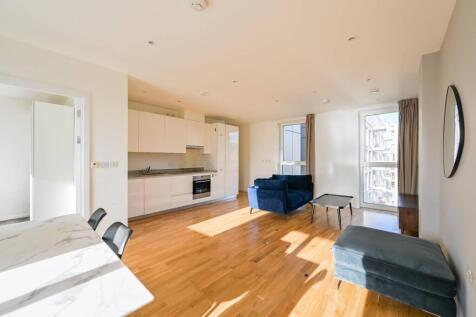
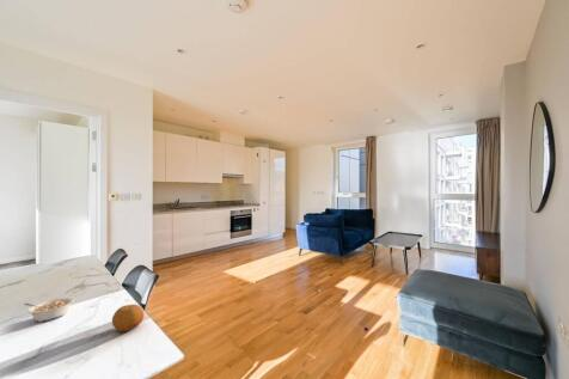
+ legume [23,297,75,323]
+ fruit [111,304,145,332]
